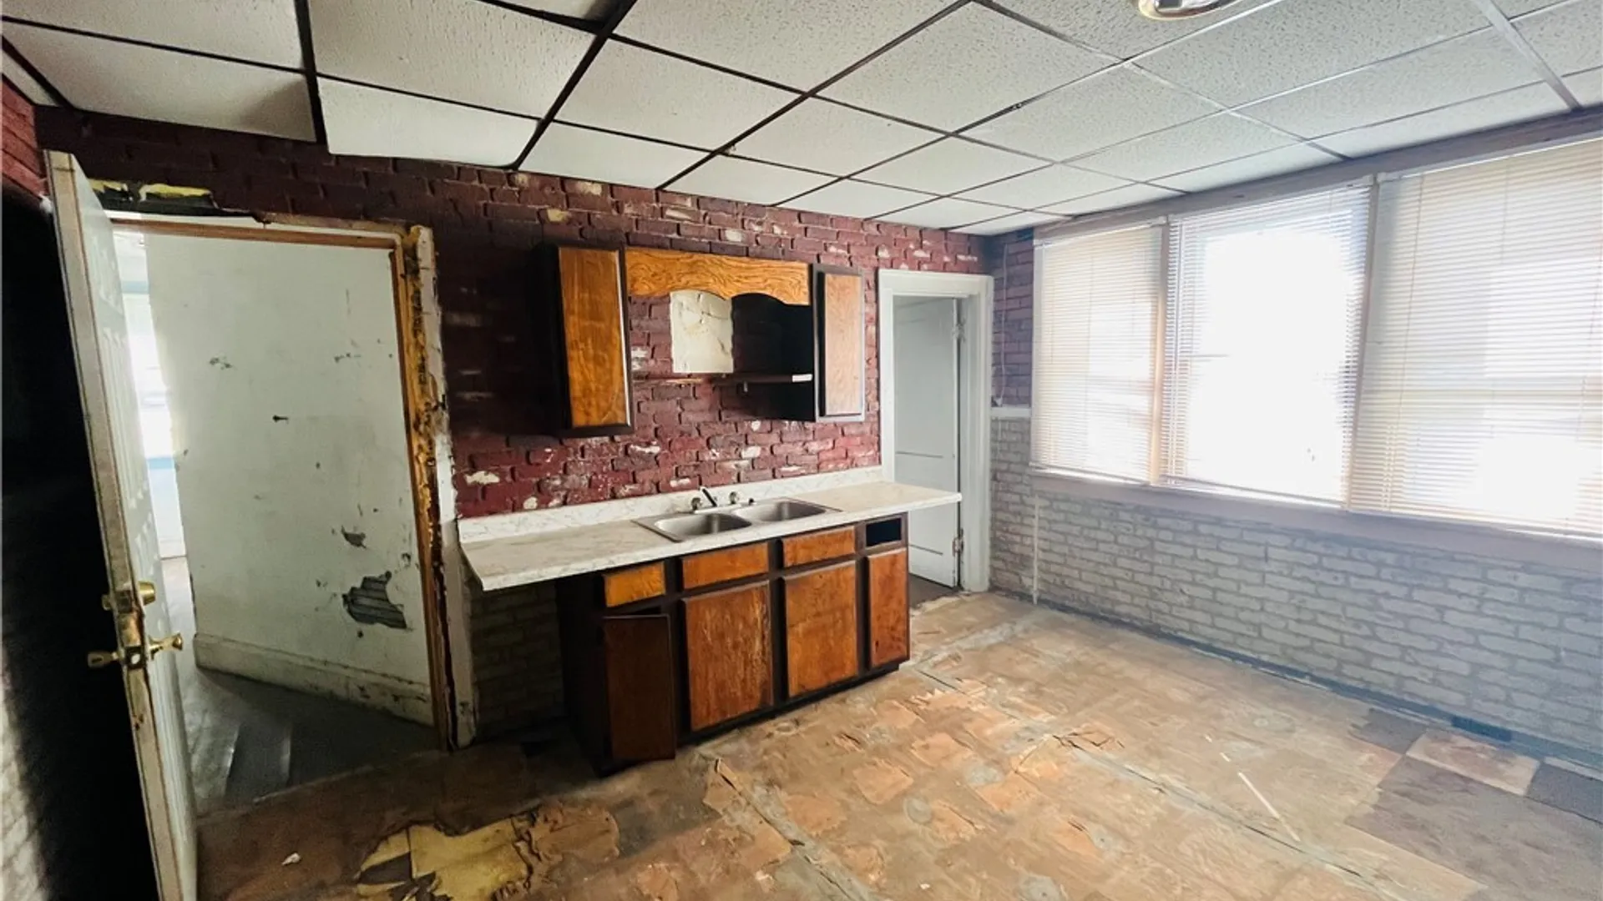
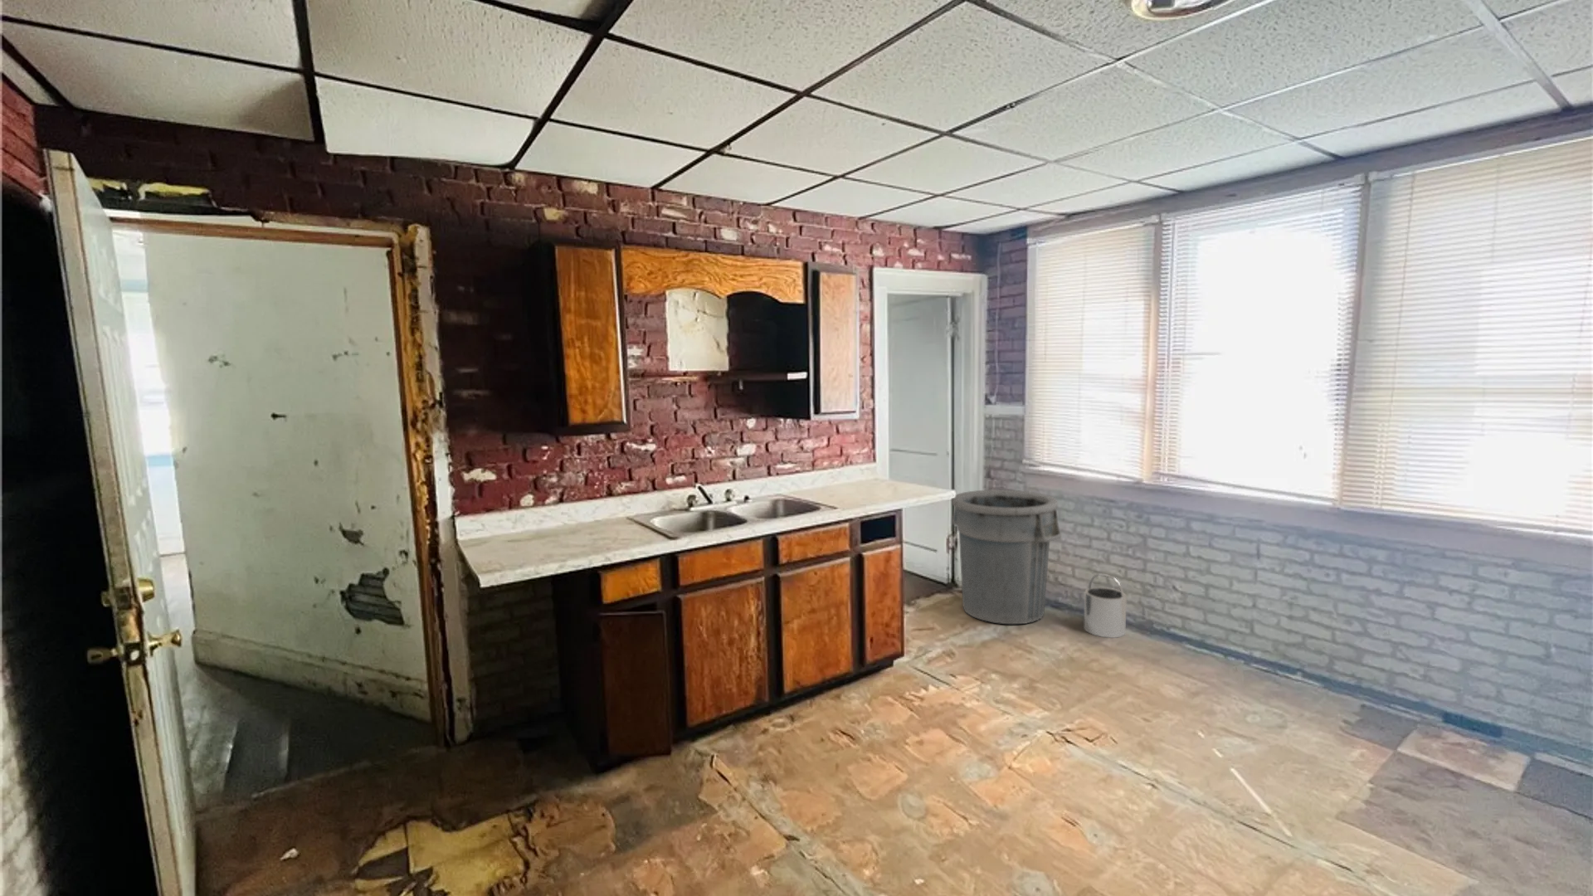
+ bucket [1083,572,1128,639]
+ trash can [951,489,1061,625]
